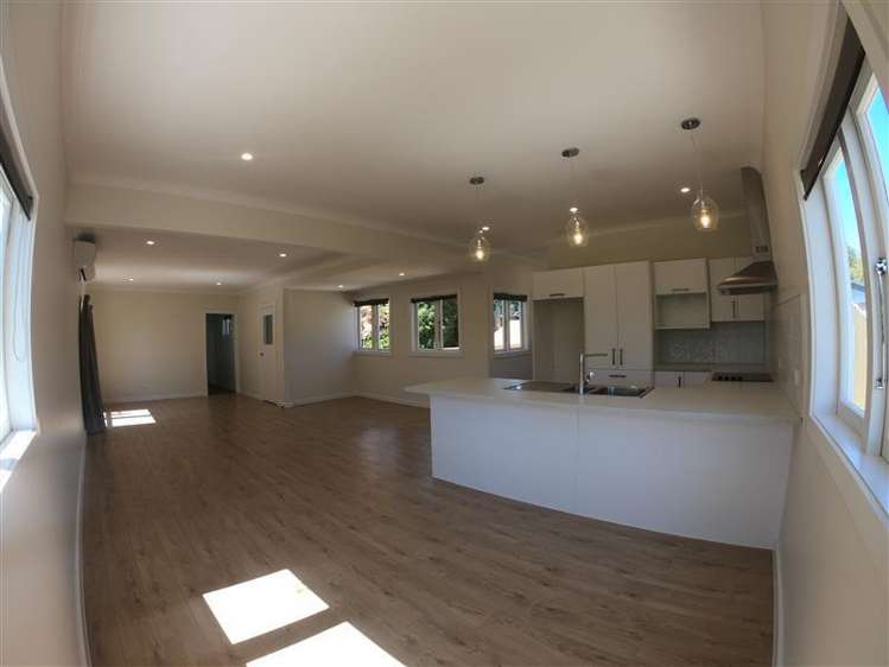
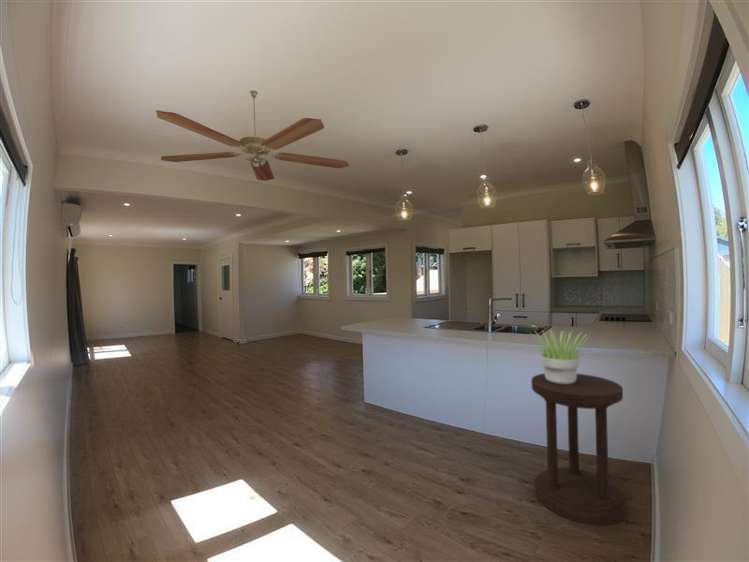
+ potted plant [529,329,590,384]
+ ceiling fan [155,89,351,182]
+ side table [530,372,627,526]
